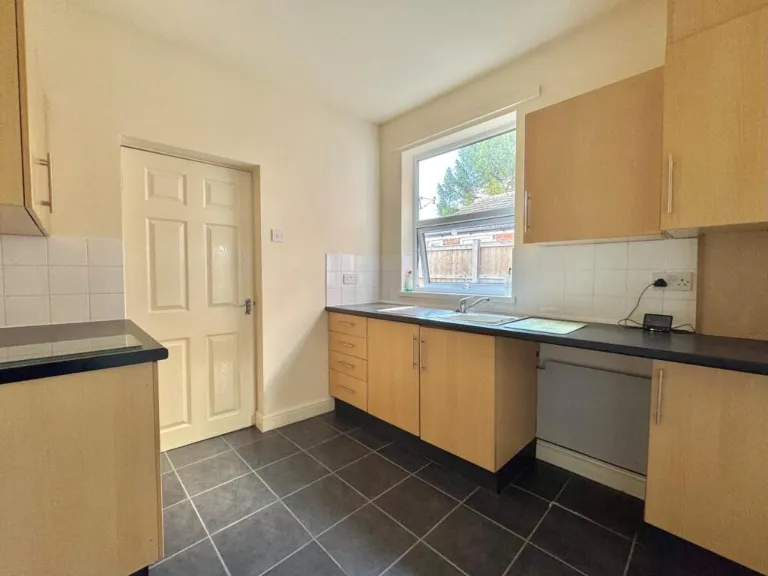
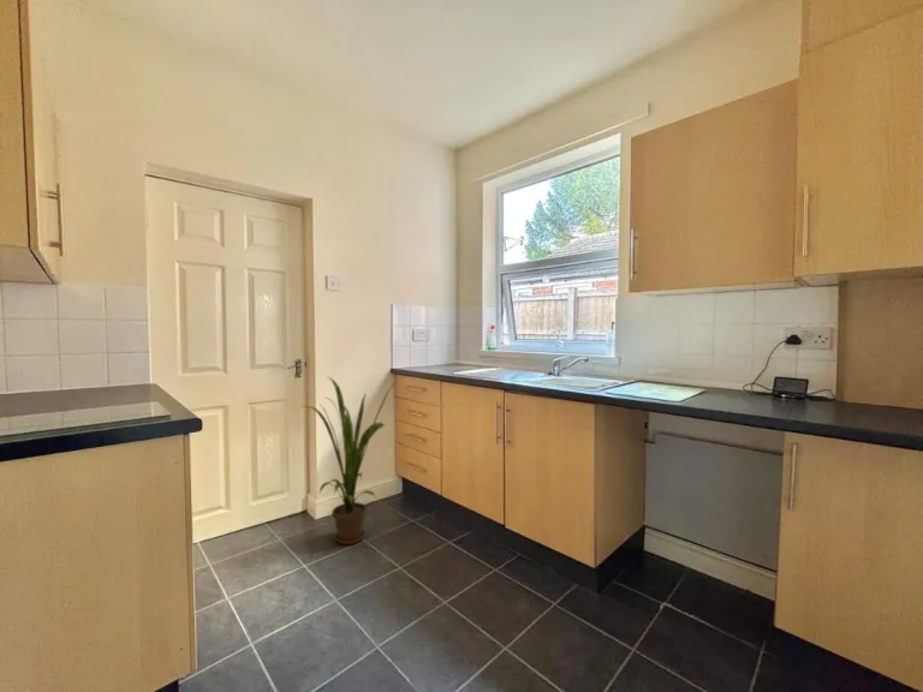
+ house plant [302,375,398,545]
